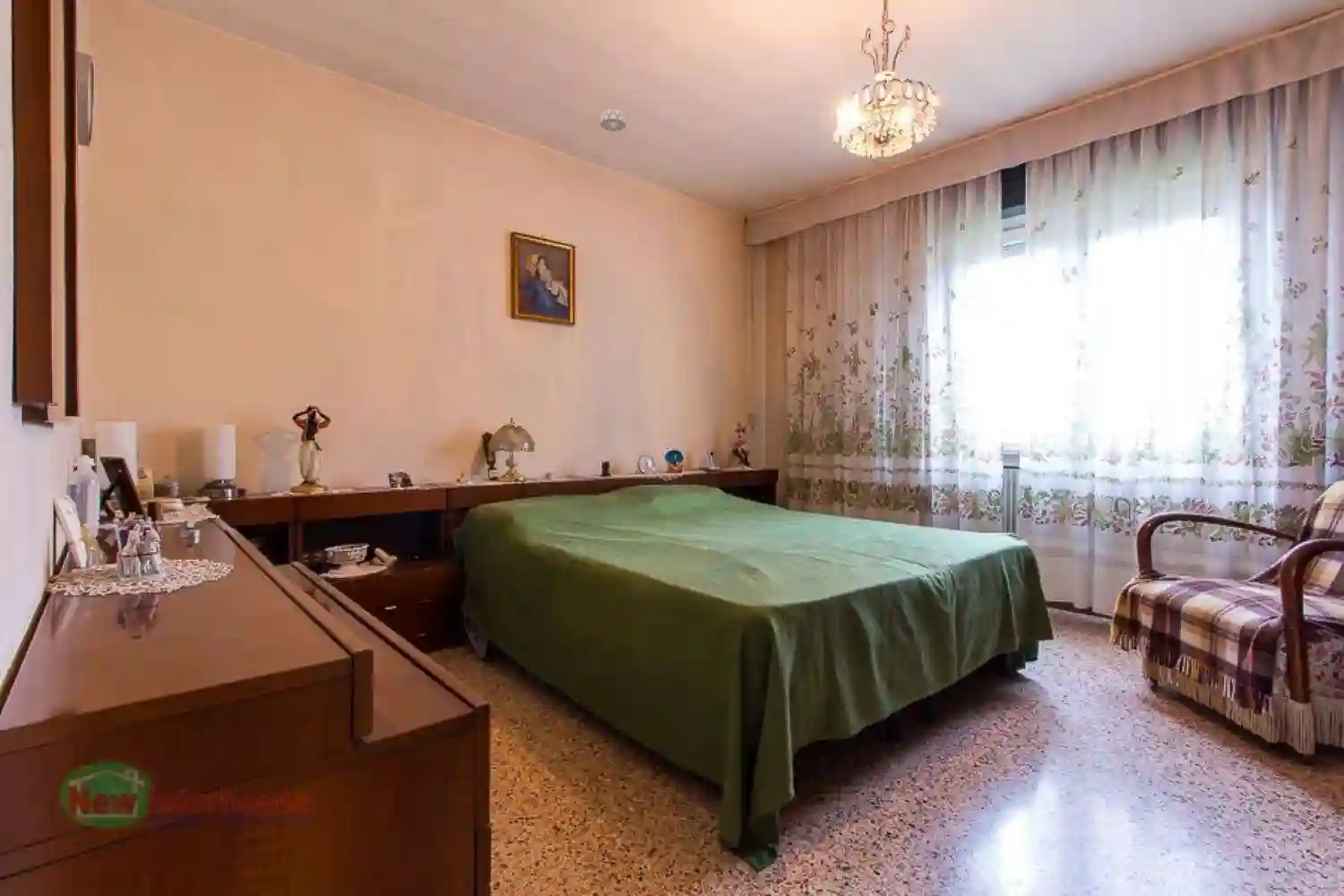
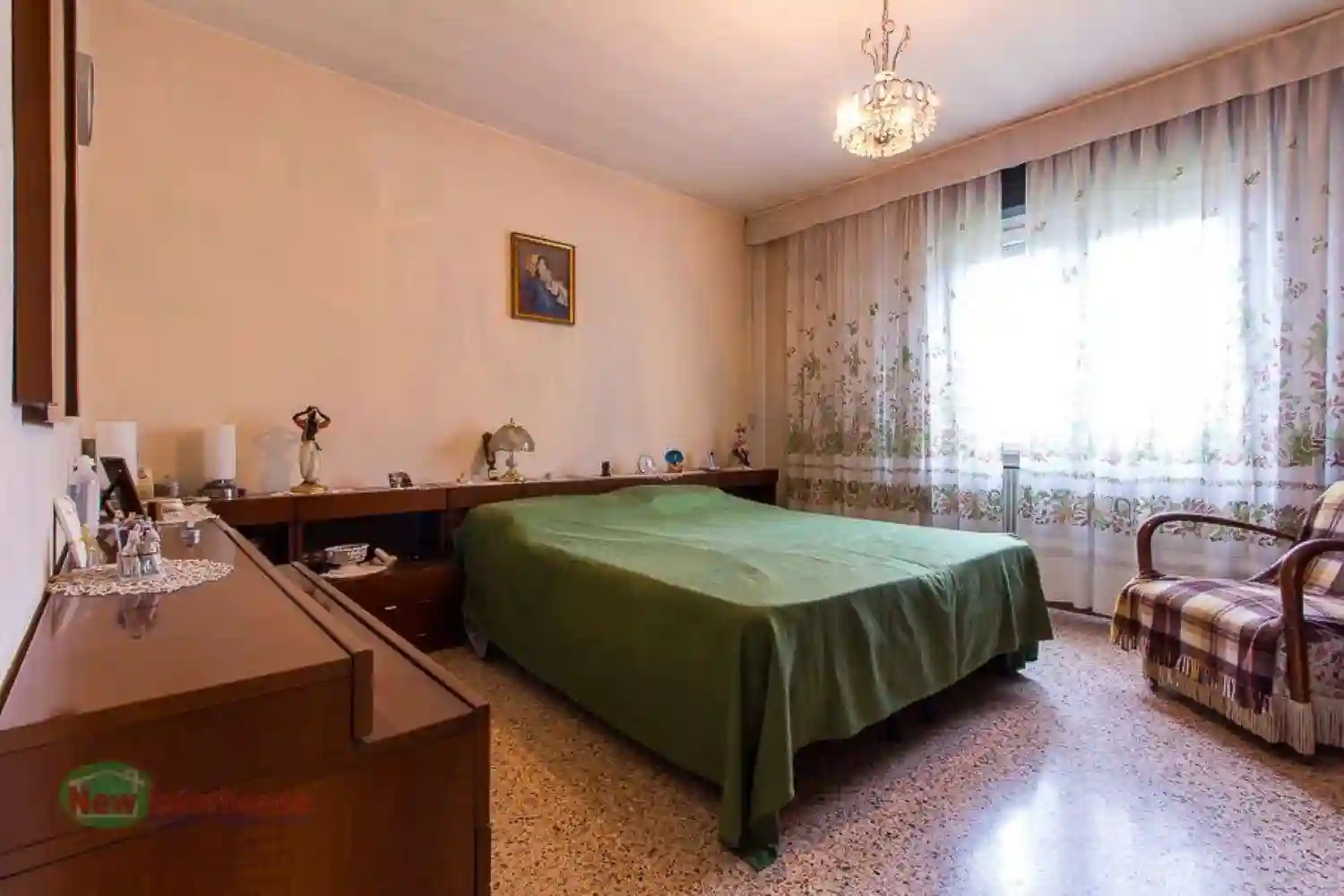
- smoke detector [599,108,627,133]
